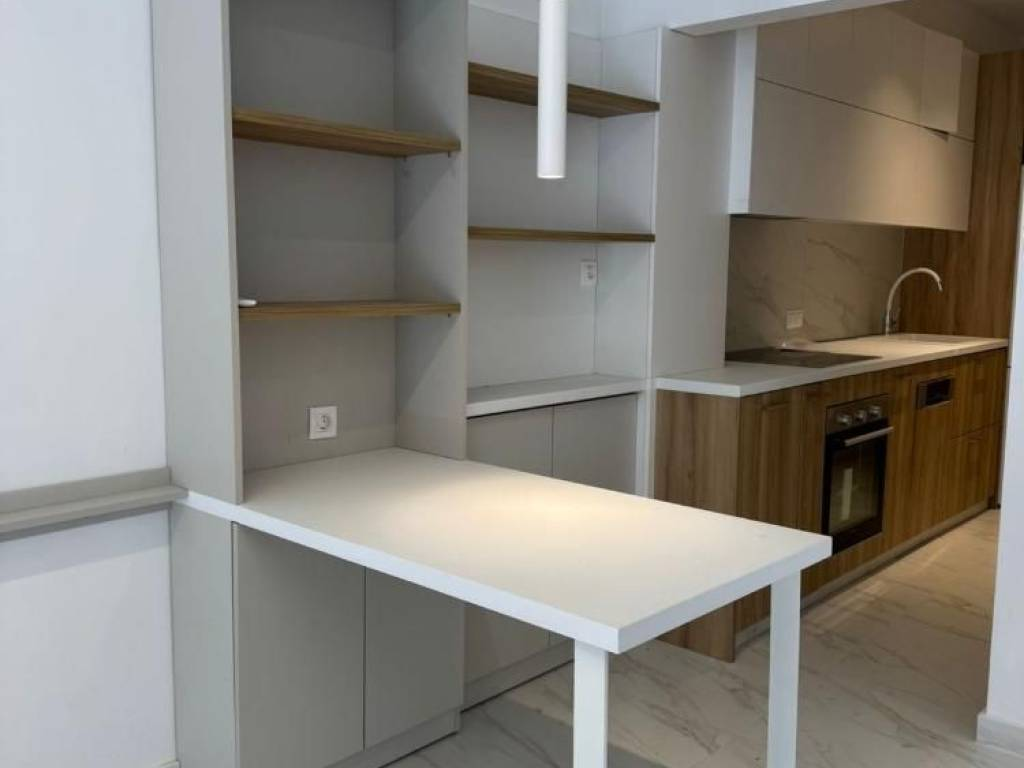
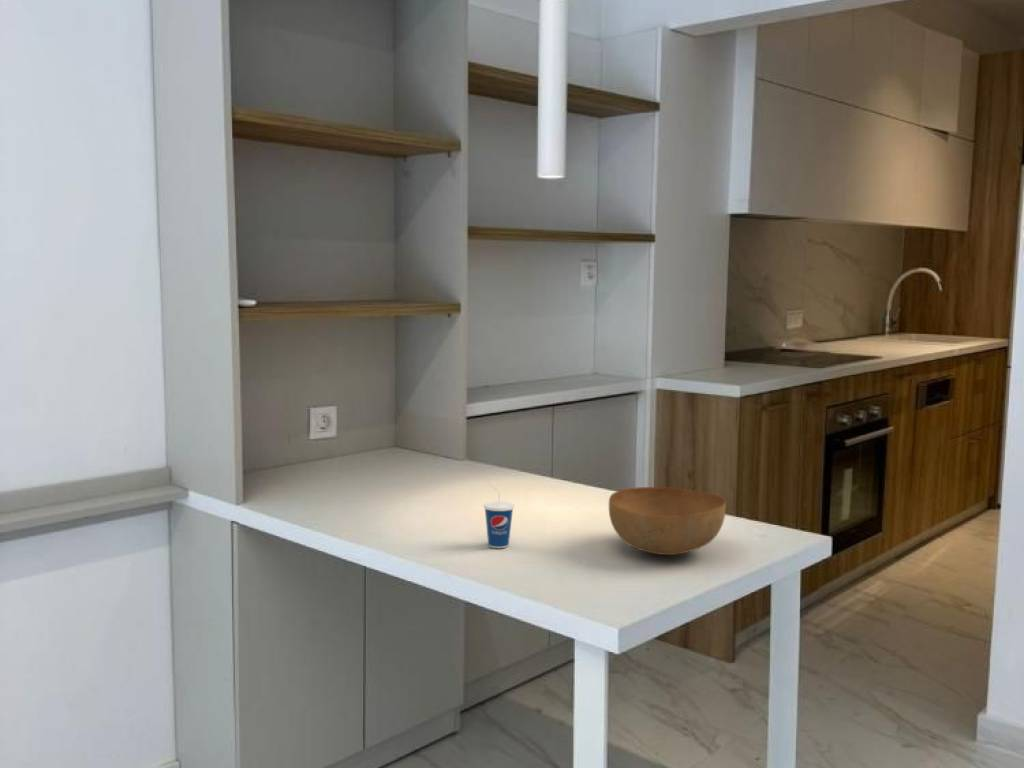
+ cup [483,480,515,549]
+ bowl [608,486,727,556]
